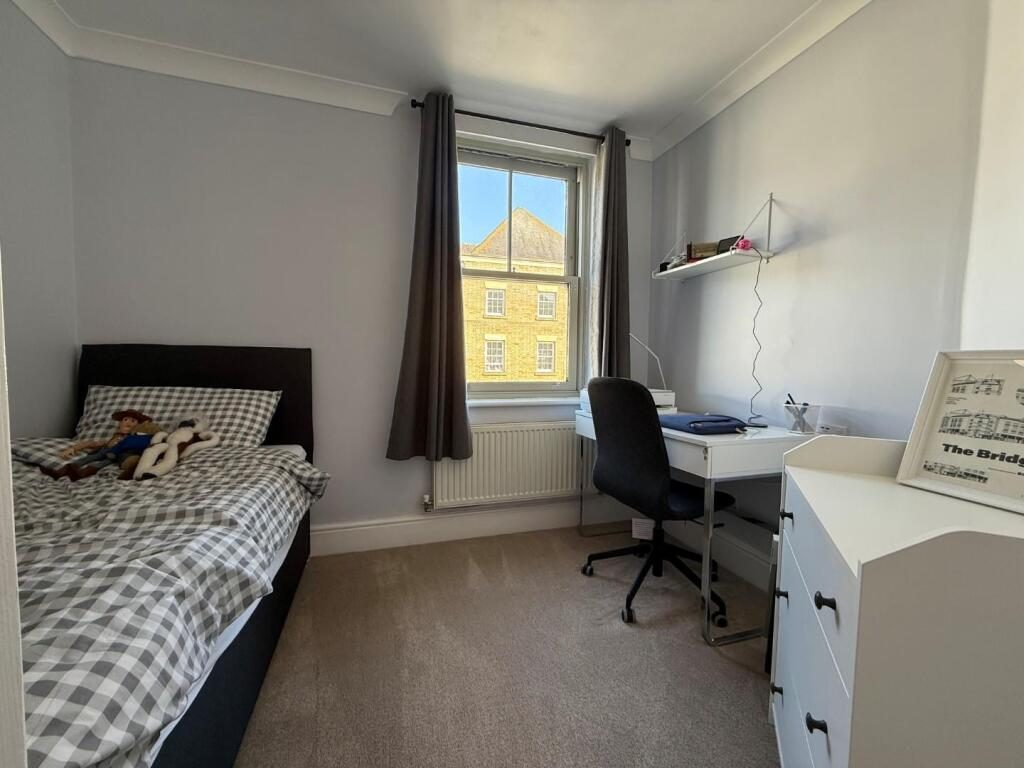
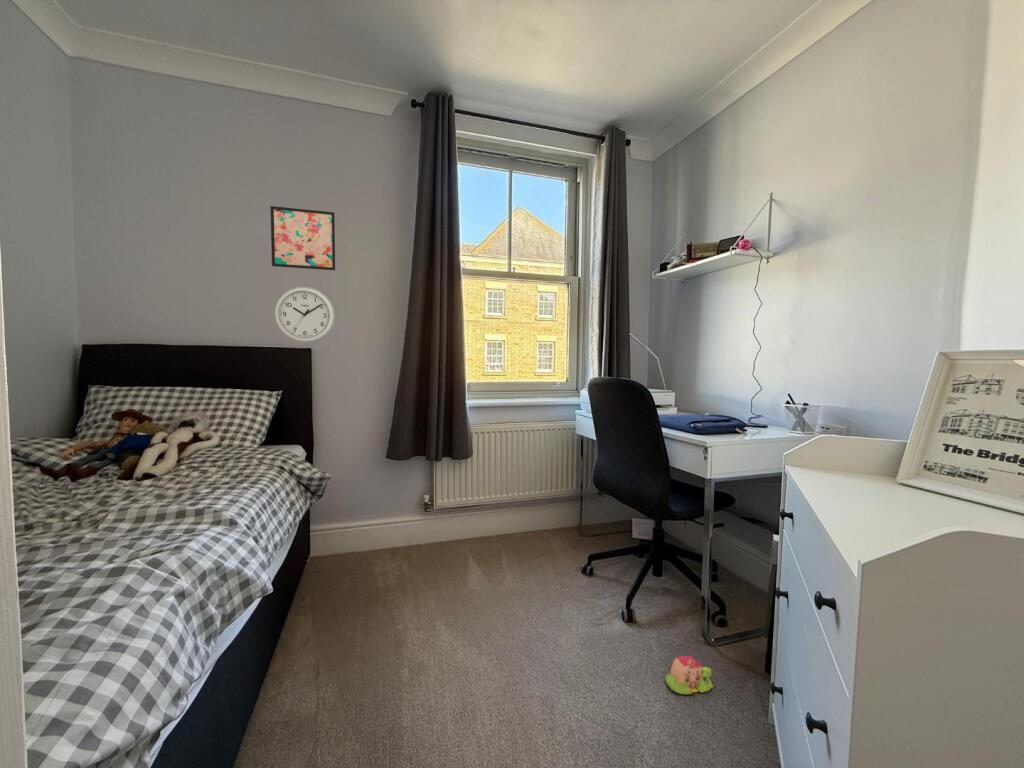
+ wall art [270,205,336,271]
+ toy house [664,655,714,696]
+ wall clock [273,286,336,344]
